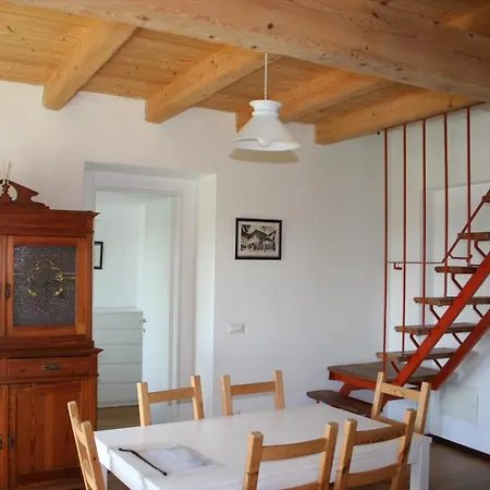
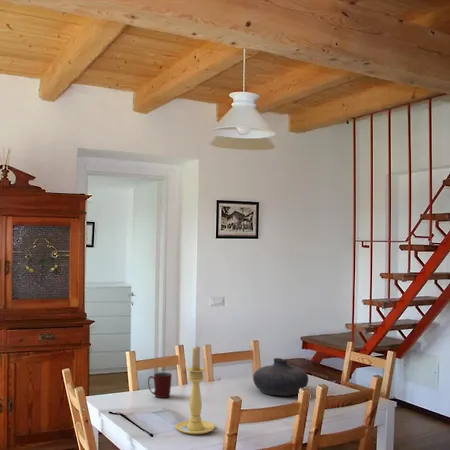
+ vase [252,357,309,397]
+ candle holder [174,345,216,435]
+ mug [147,371,173,399]
